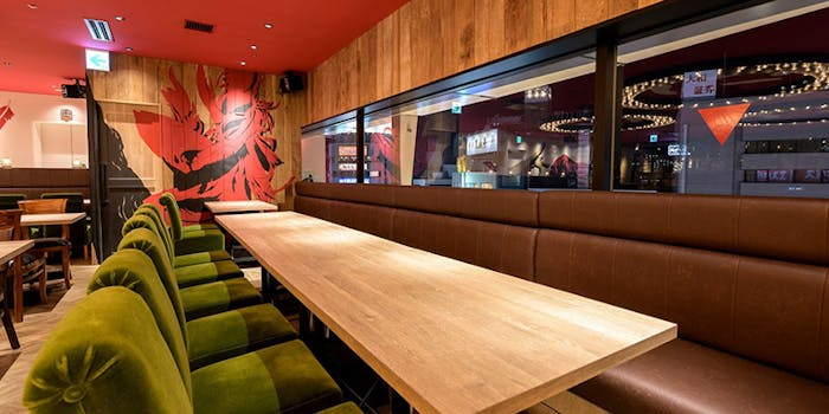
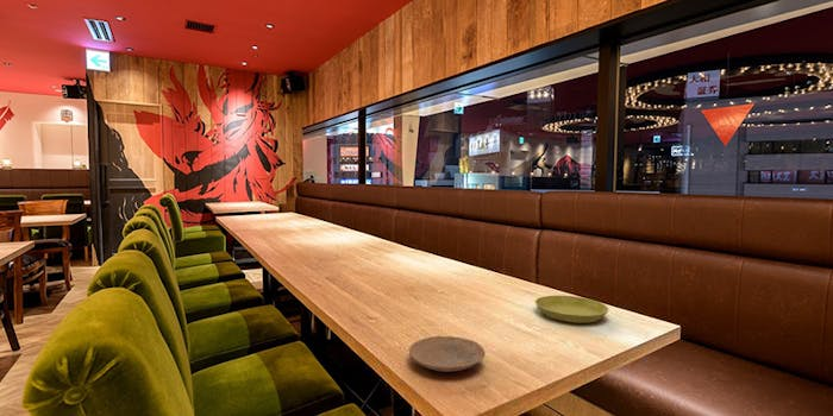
+ saucer [534,295,609,324]
+ plate [408,335,487,373]
